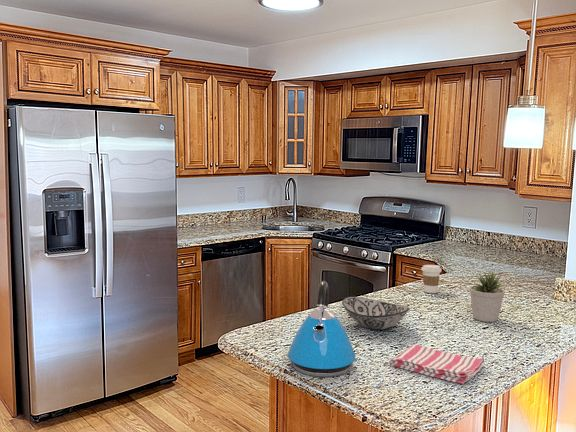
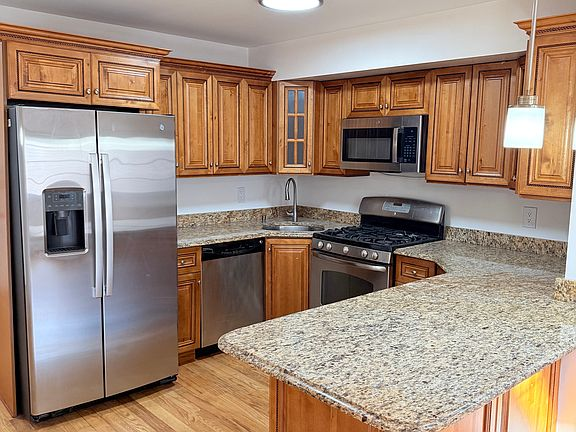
- dish towel [388,343,485,385]
- kettle [287,280,356,378]
- coffee cup [420,264,443,294]
- decorative bowl [341,296,411,330]
- potted plant [468,270,506,323]
